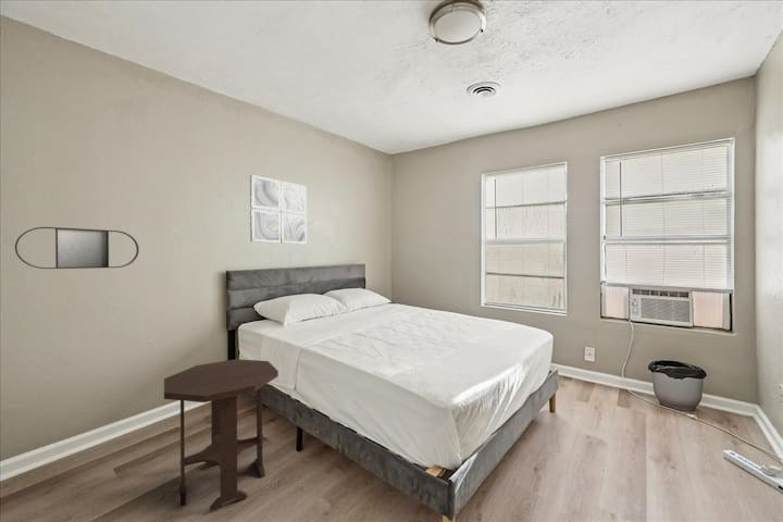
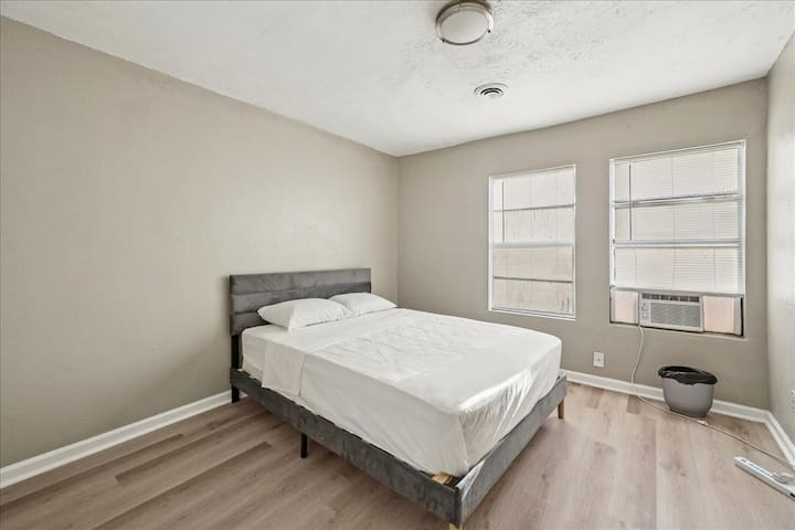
- home mirror [14,226,140,270]
- wall art [249,174,308,245]
- side table [163,358,279,512]
